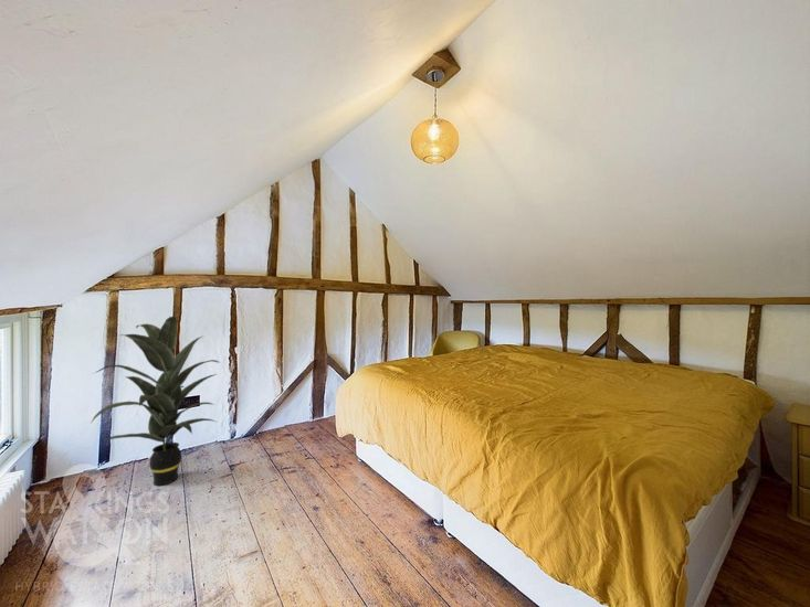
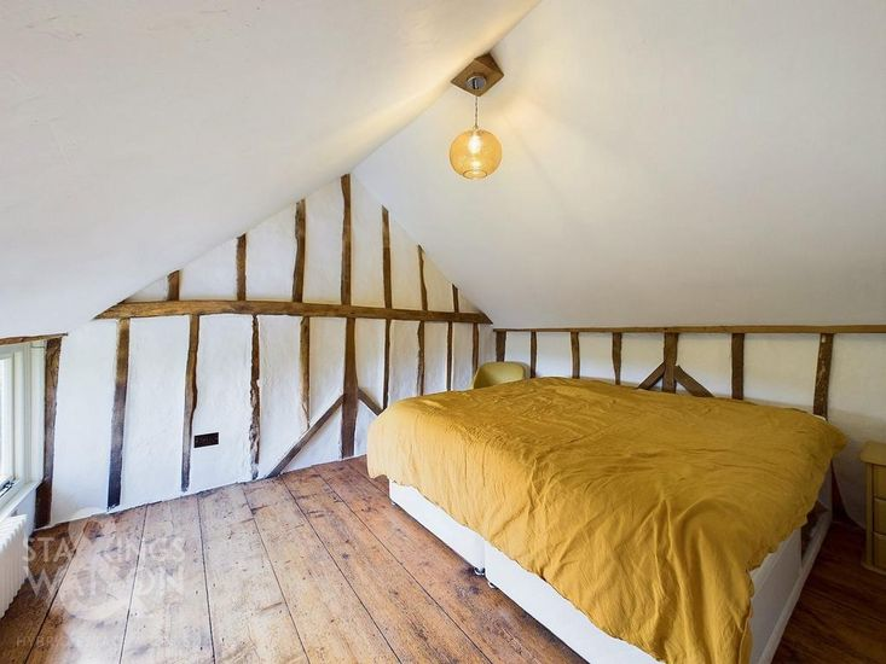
- indoor plant [91,316,221,487]
